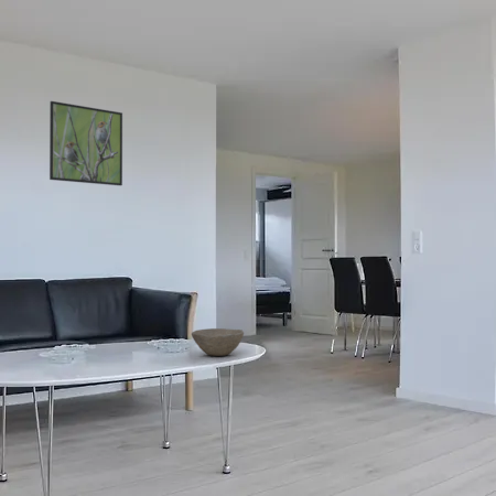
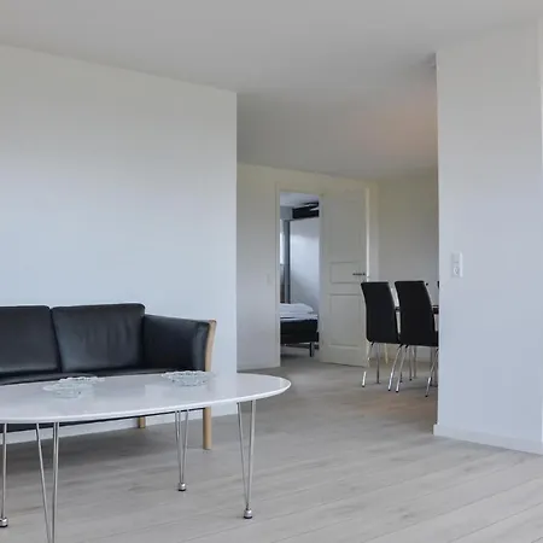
- bowl [191,327,245,357]
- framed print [48,100,123,186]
